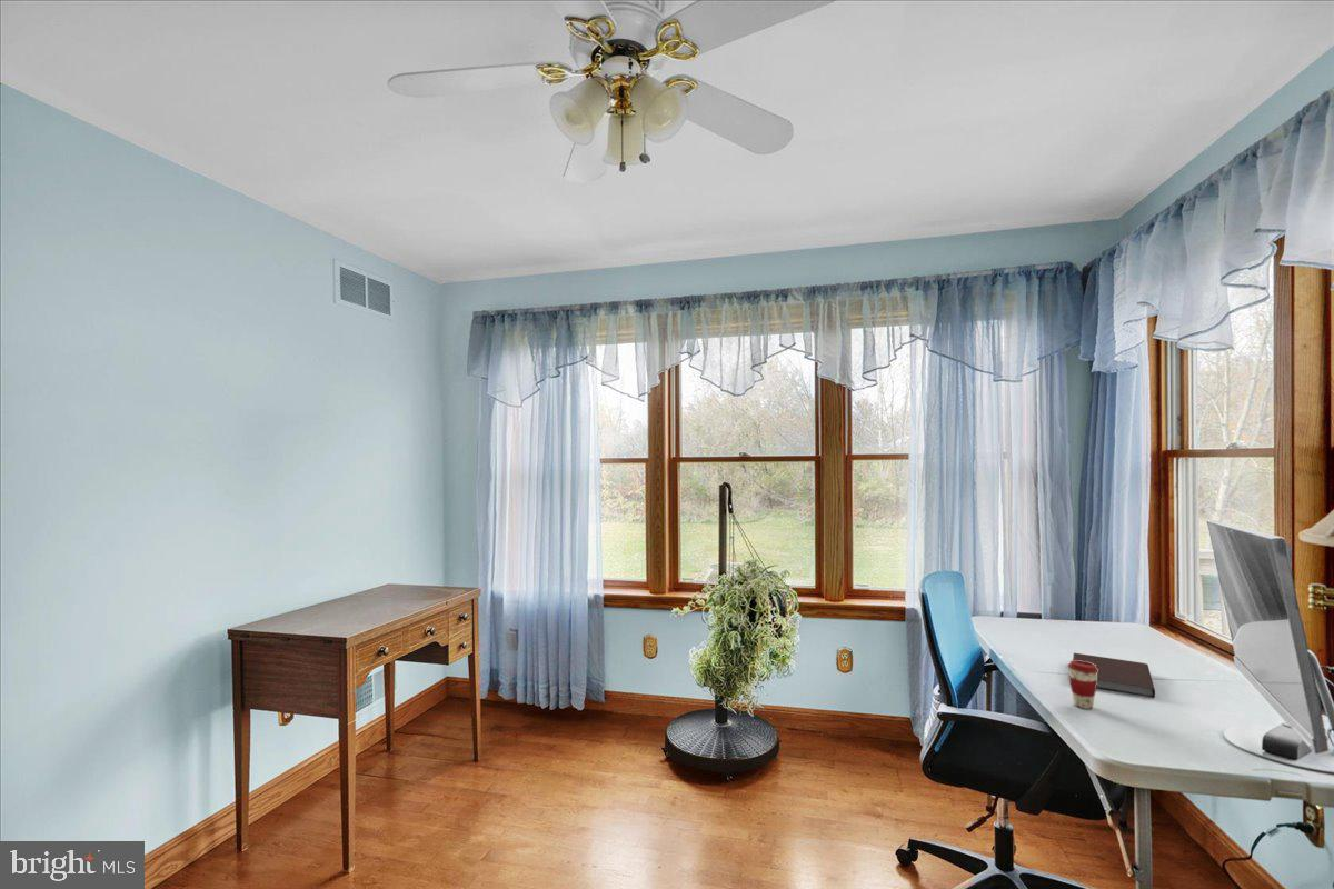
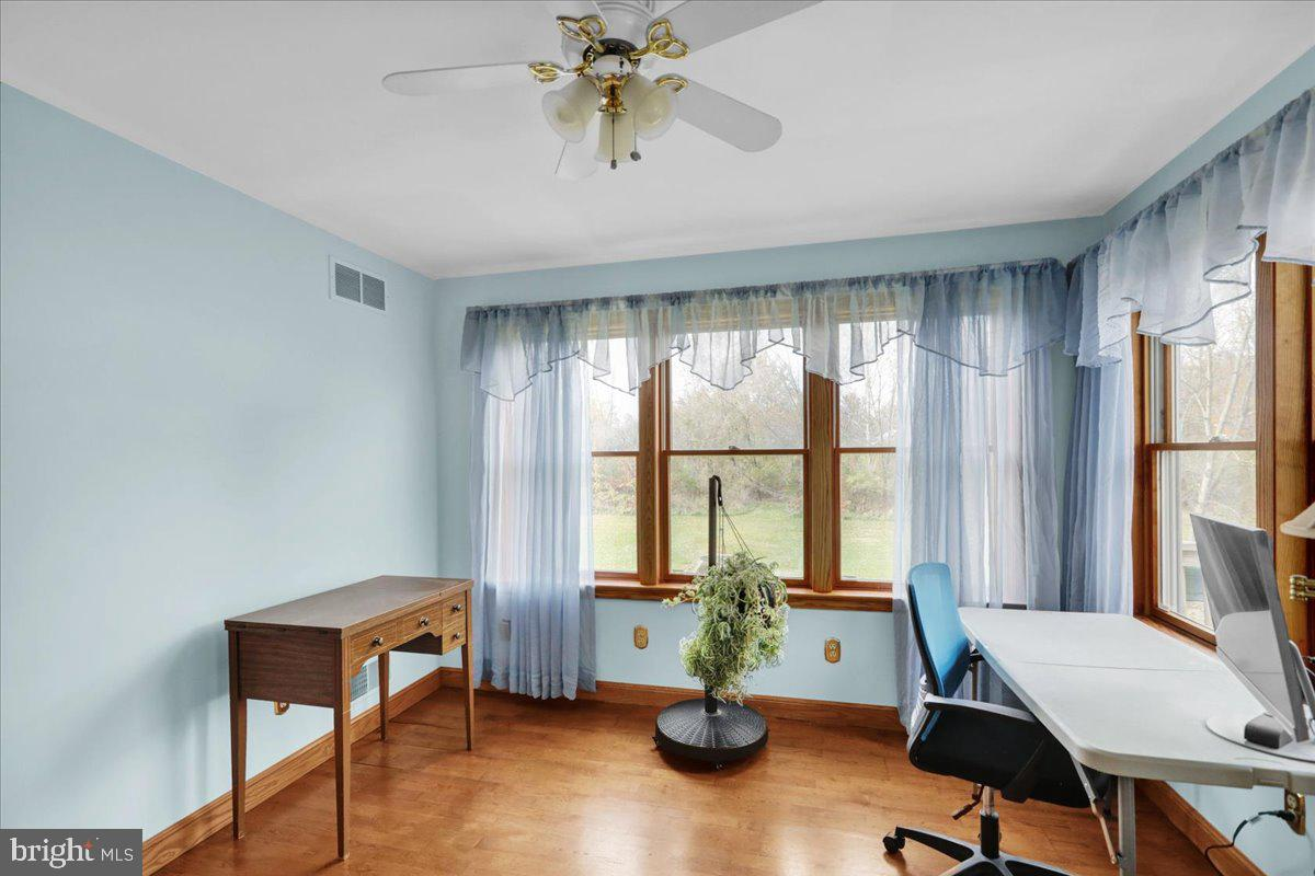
- notebook [1072,652,1156,699]
- coffee cup [1066,659,1098,710]
